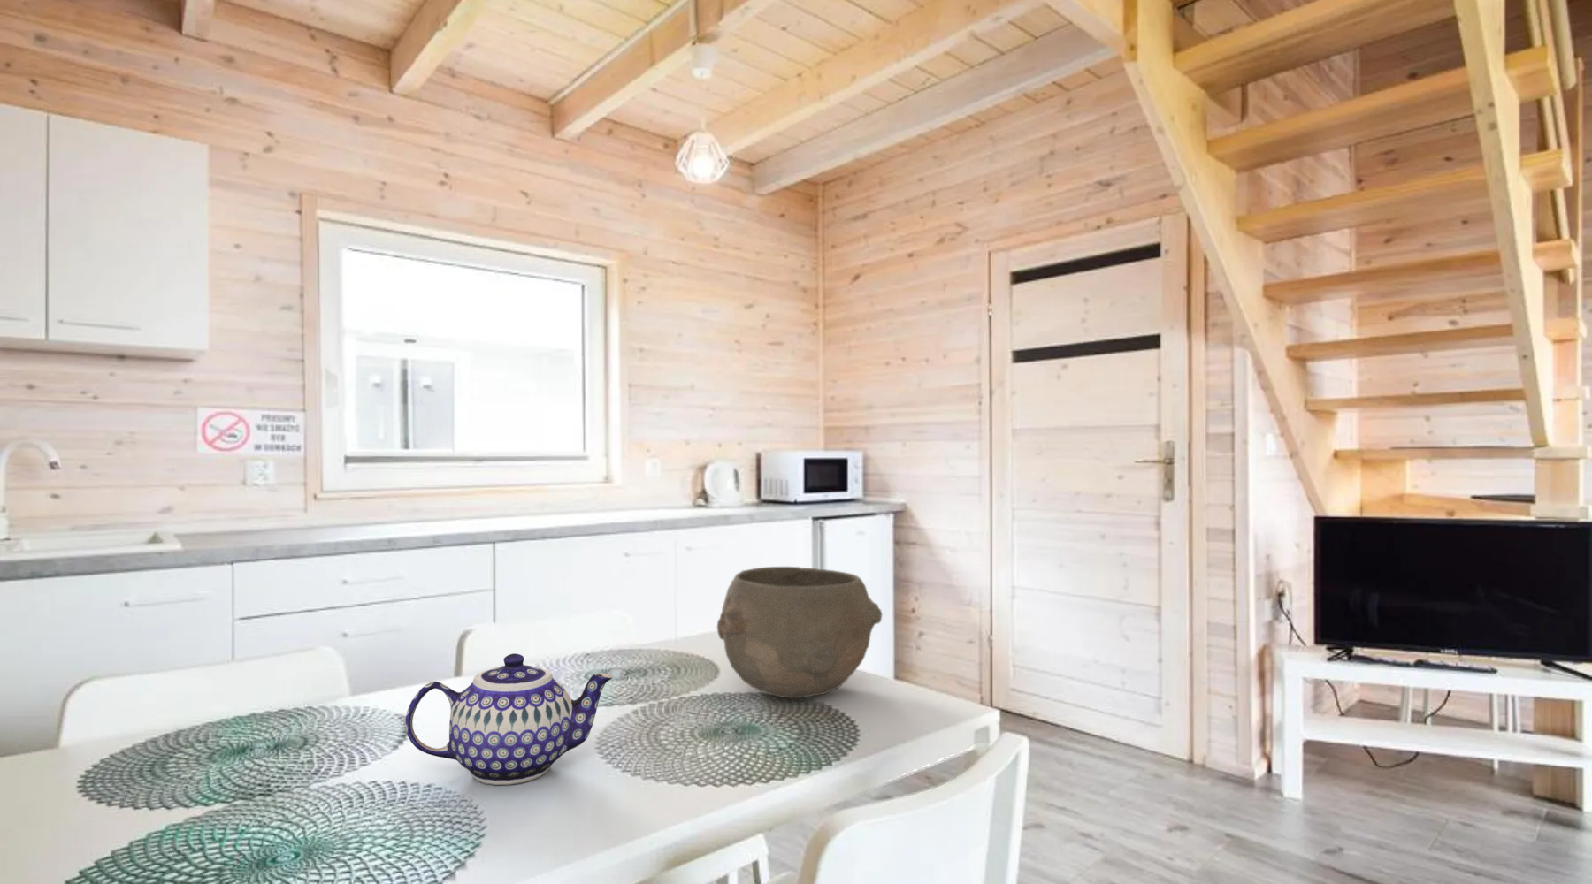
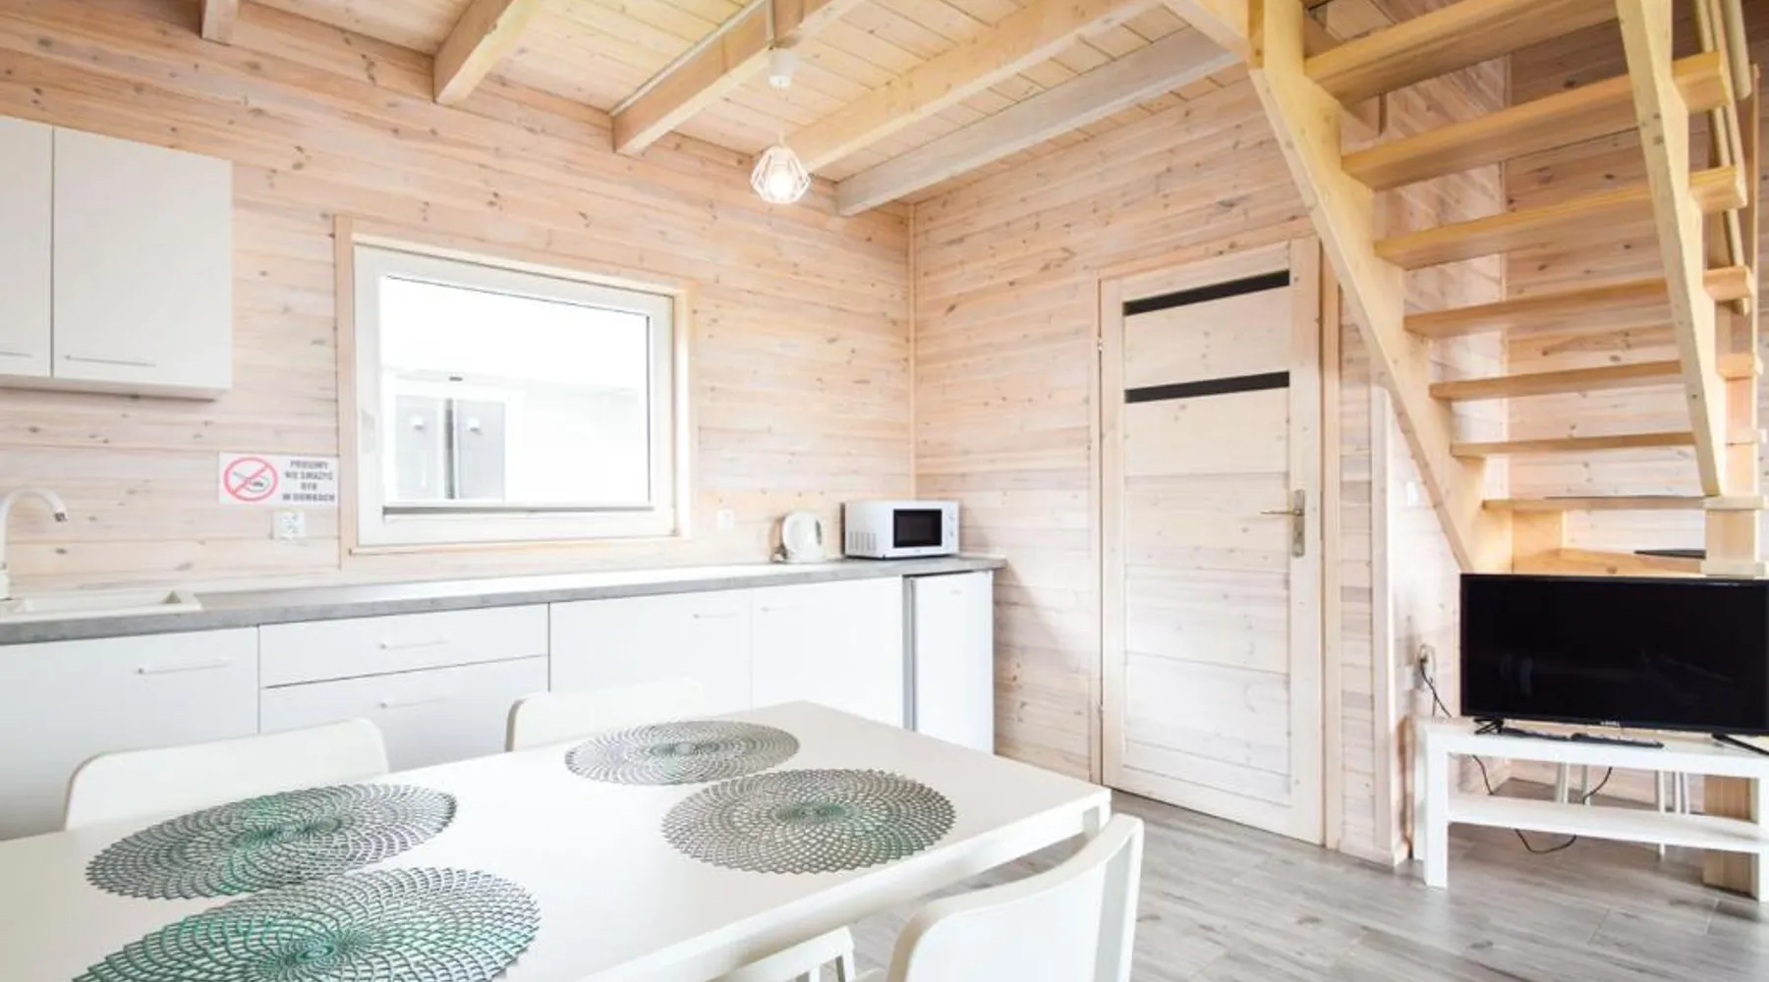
- teapot [404,652,613,786]
- bowl [717,566,883,699]
